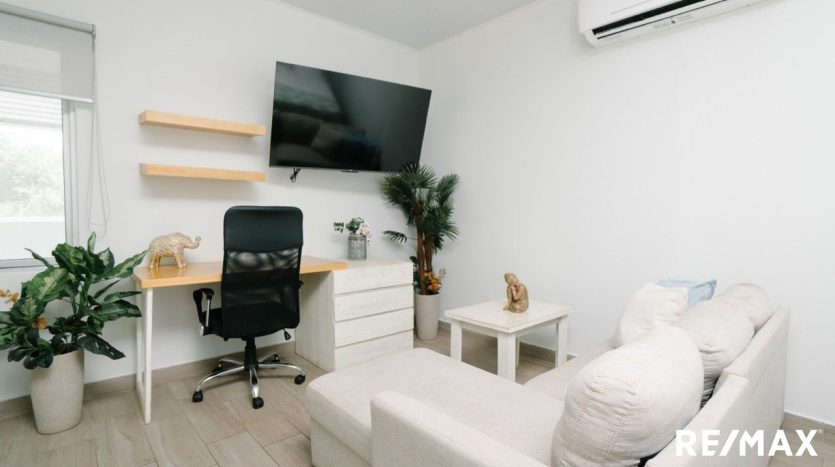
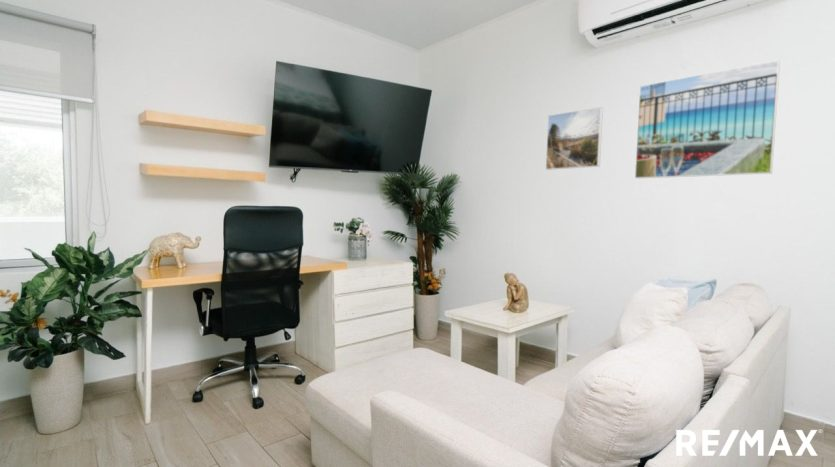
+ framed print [634,59,781,179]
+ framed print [545,106,604,171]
